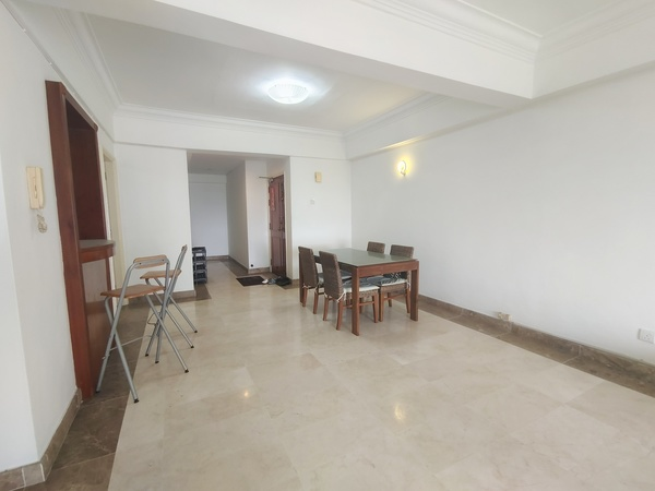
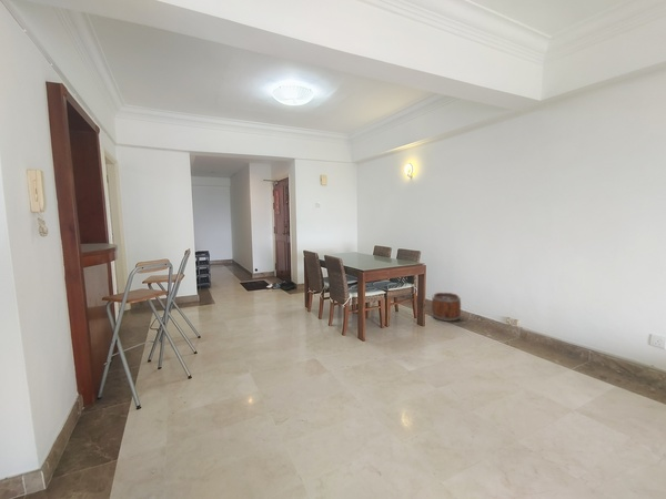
+ bucket [431,292,462,323]
